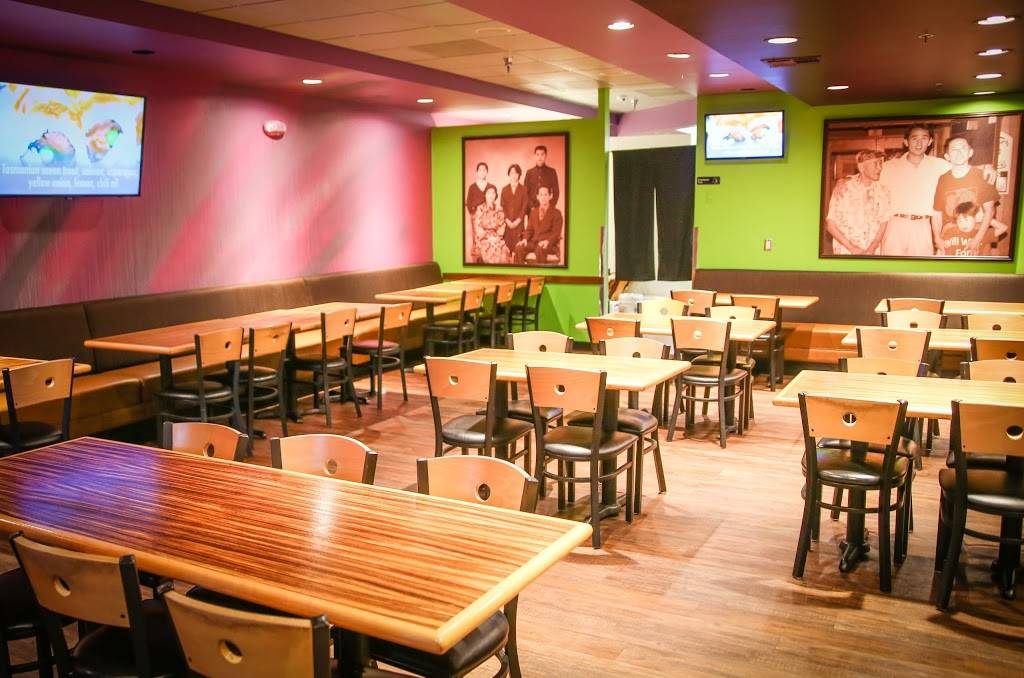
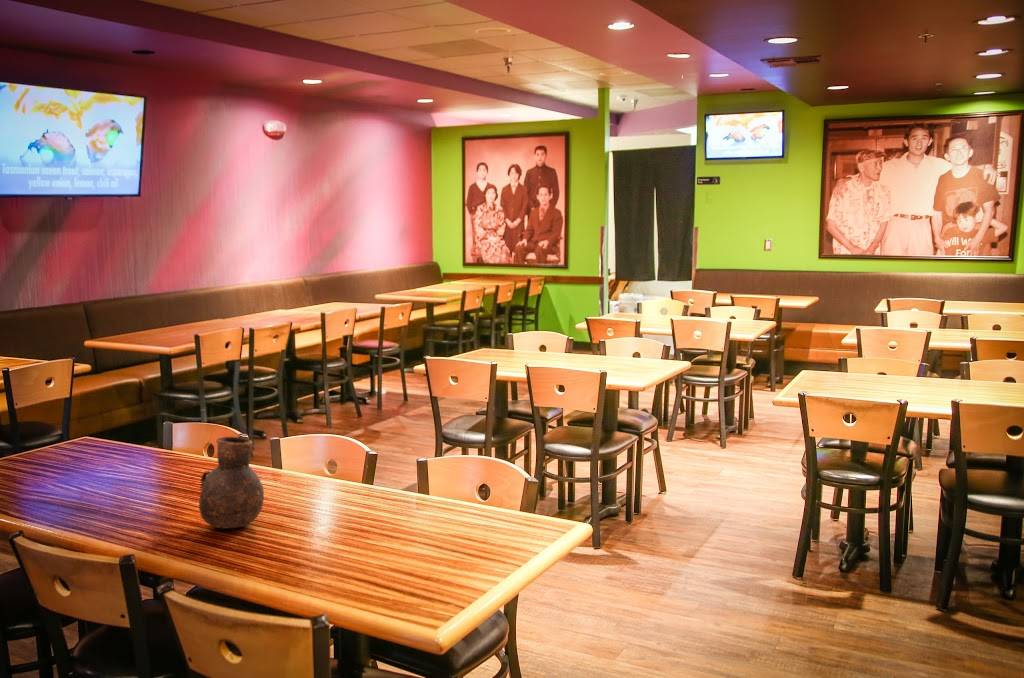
+ vase [198,436,265,530]
